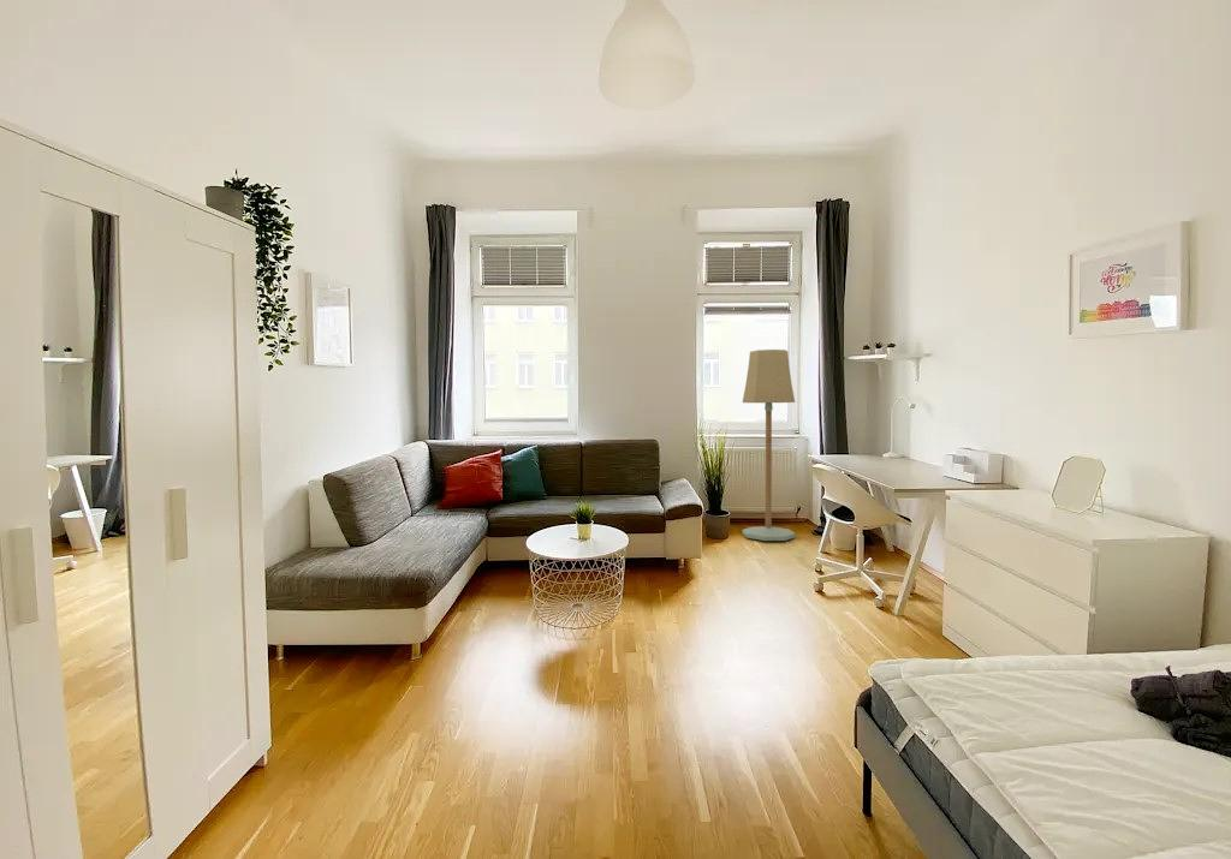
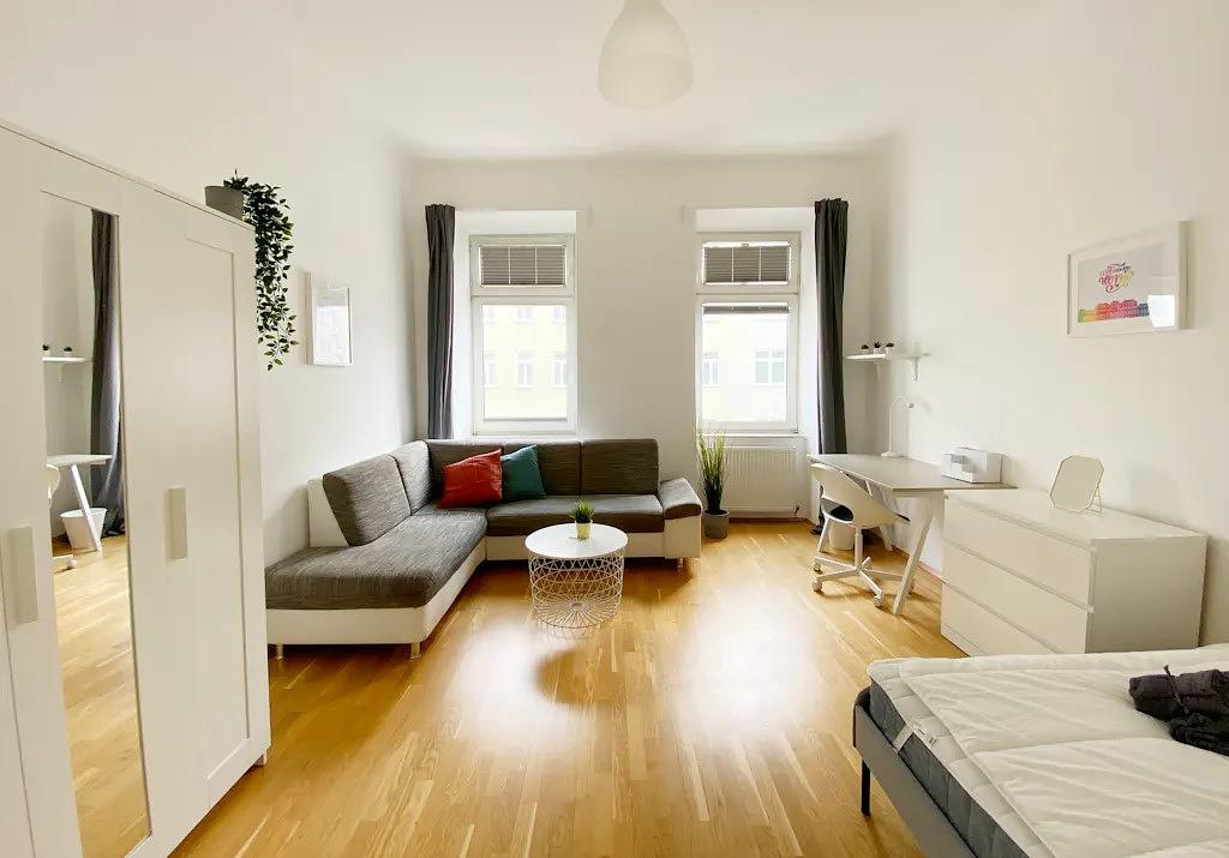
- floor lamp [742,348,796,542]
